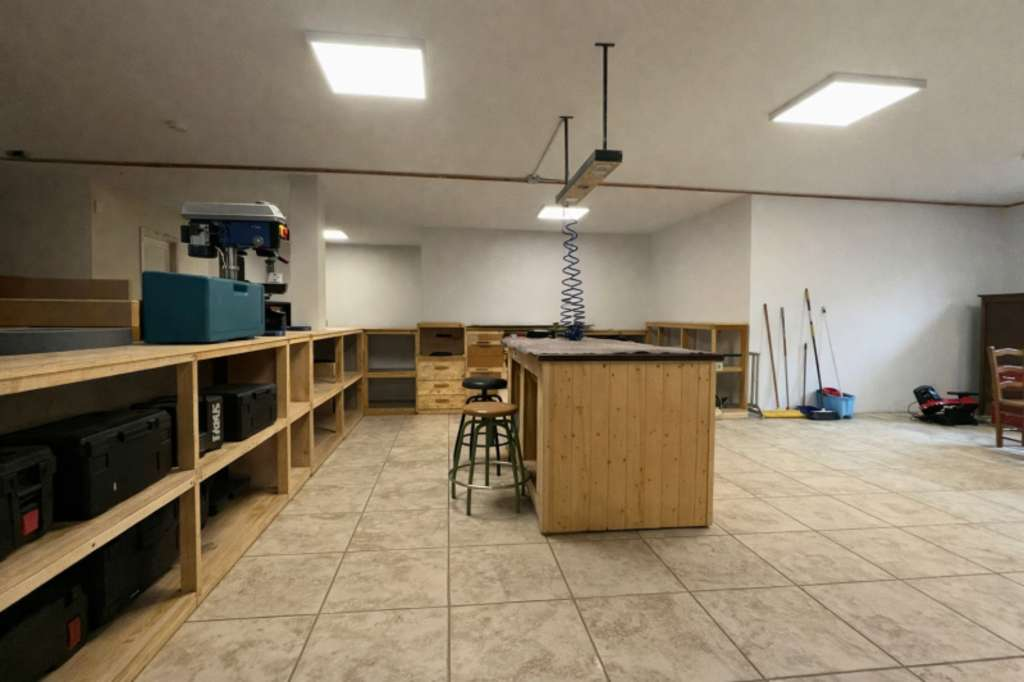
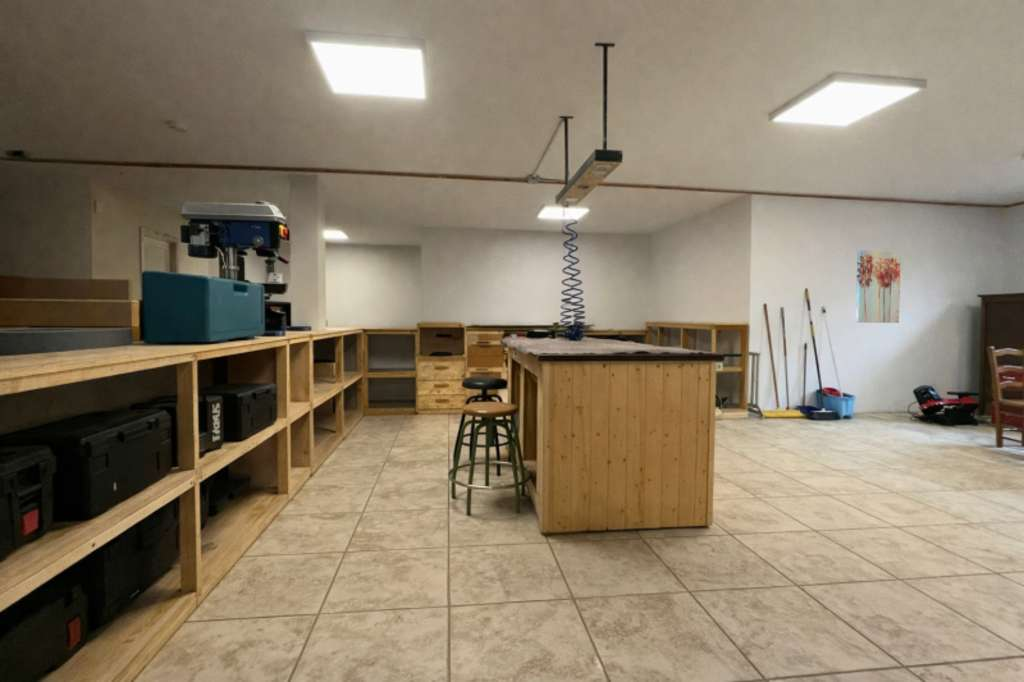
+ wall art [855,249,902,324]
